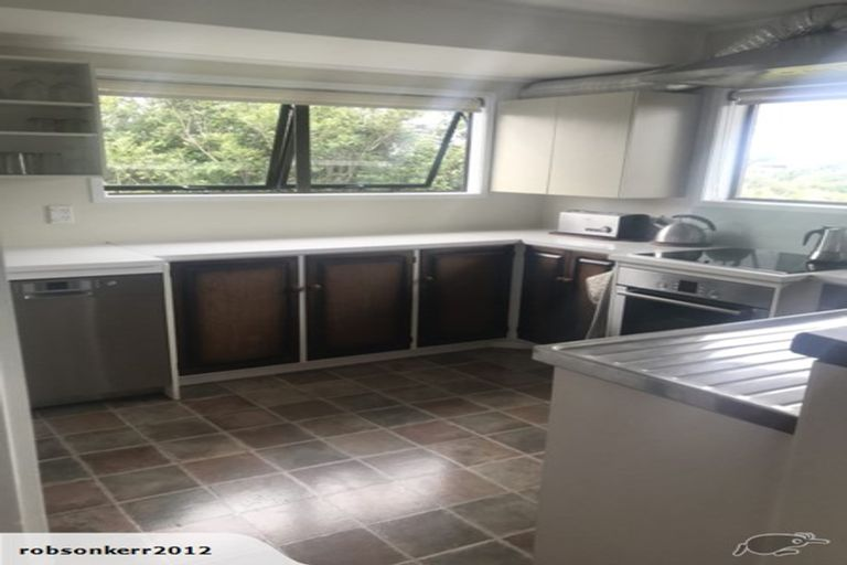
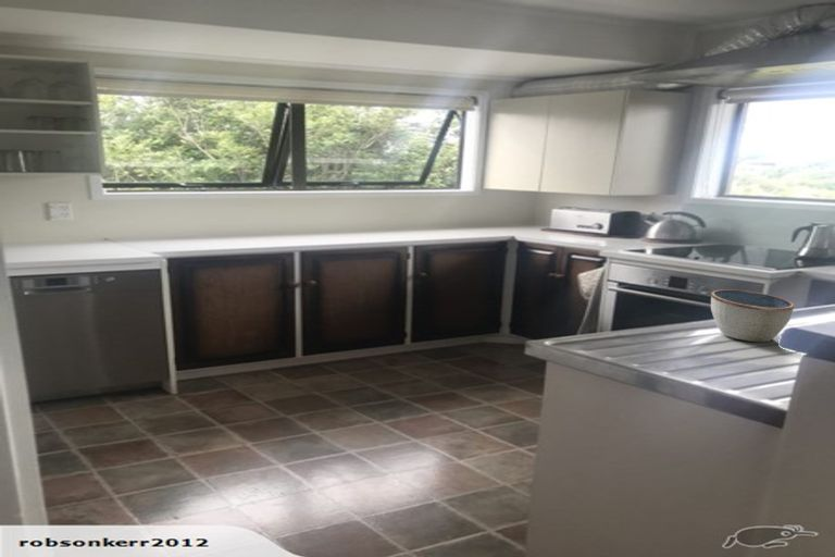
+ bowl [710,288,796,343]
